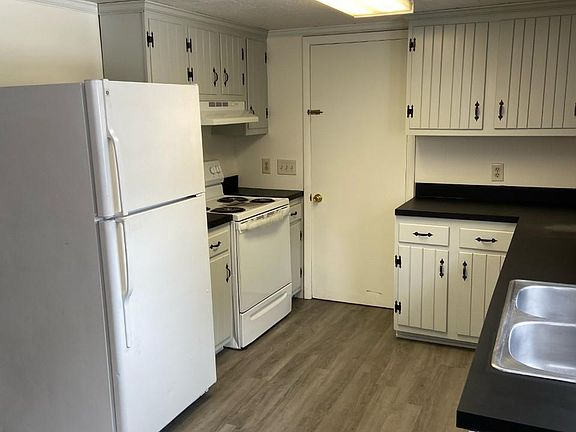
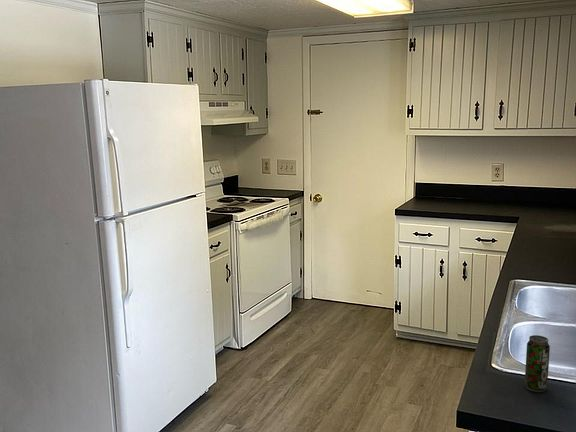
+ beverage can [524,334,551,393]
